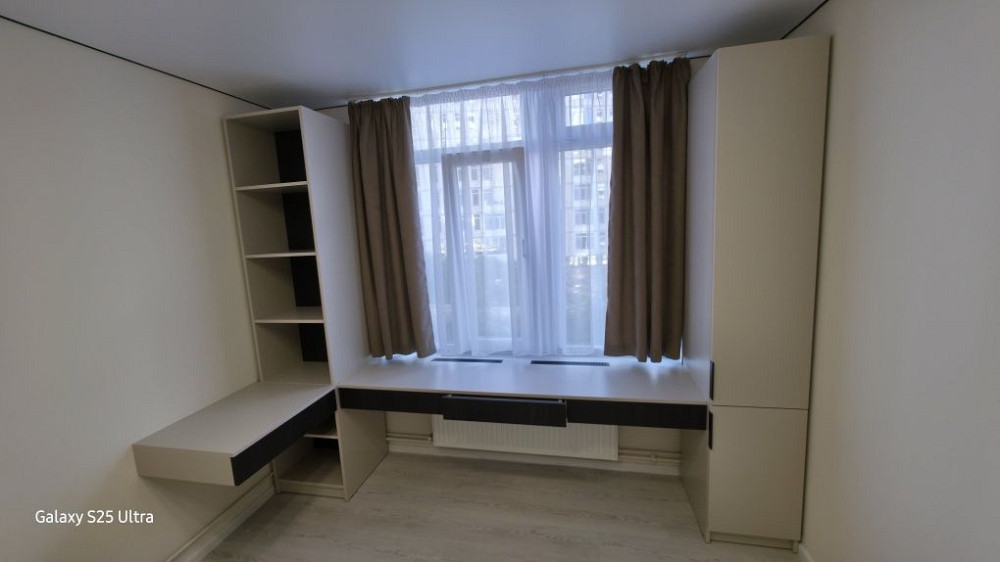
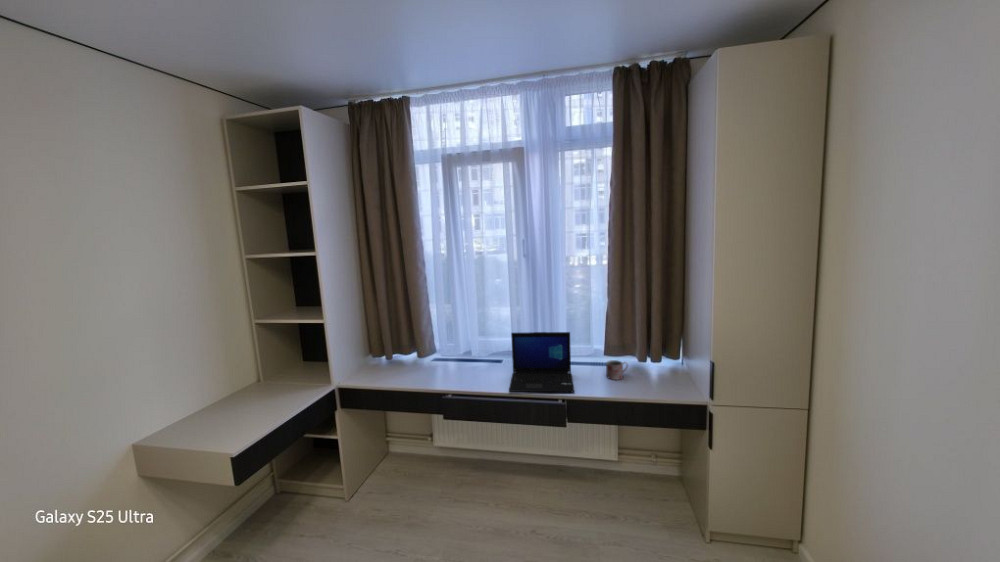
+ mug [605,359,629,381]
+ laptop [508,331,575,393]
